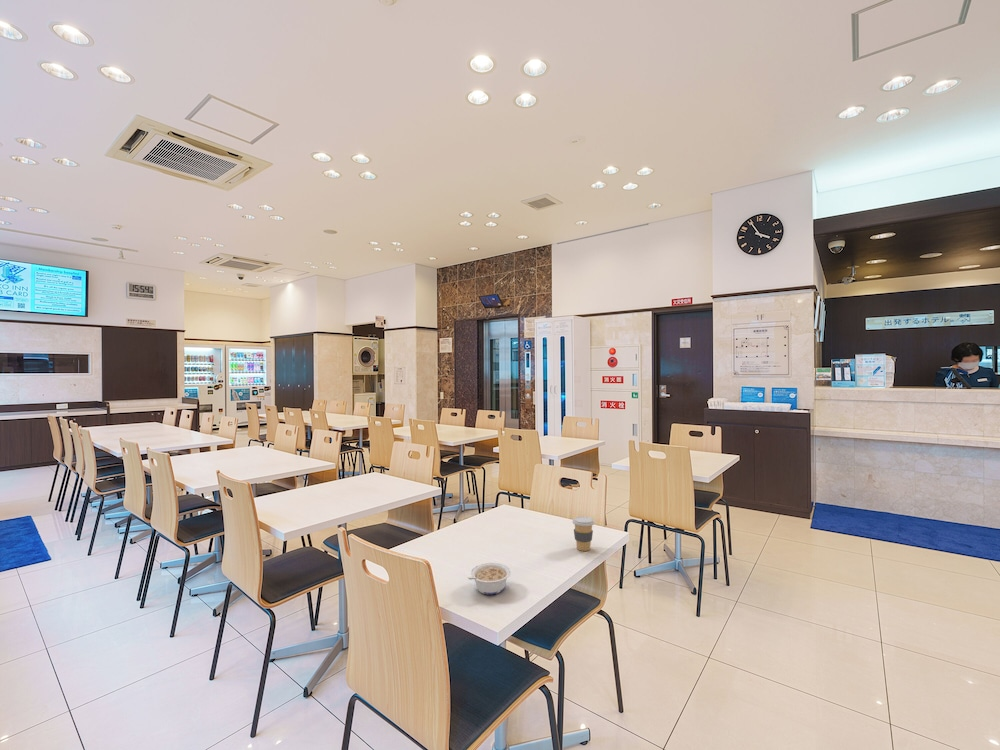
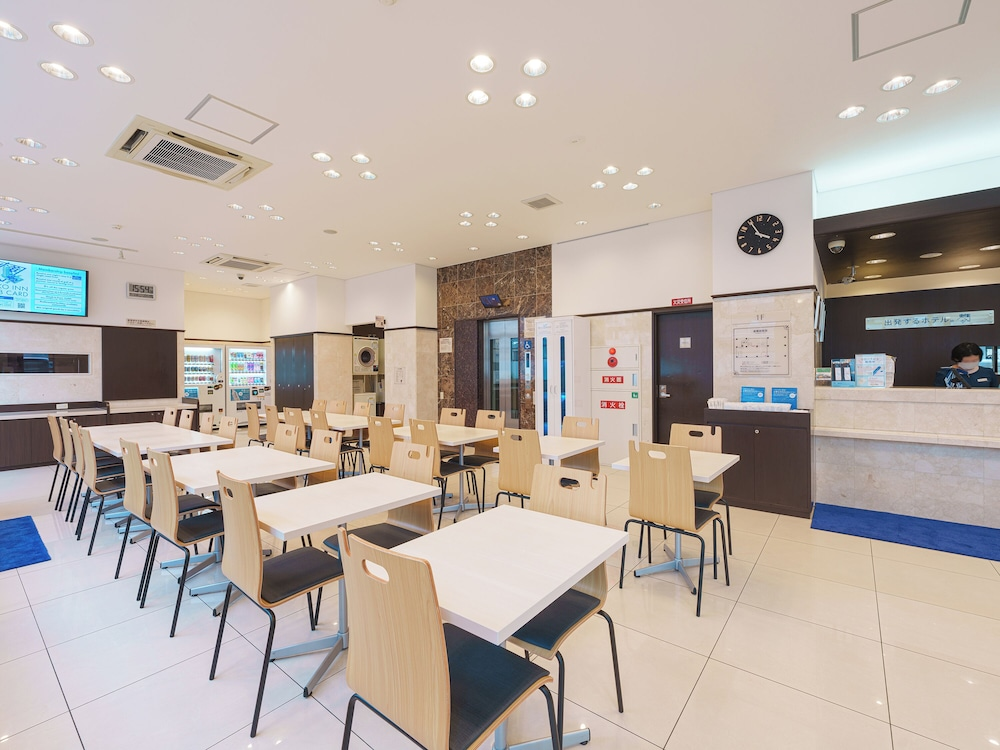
- legume [467,562,512,595]
- coffee cup [571,515,595,552]
